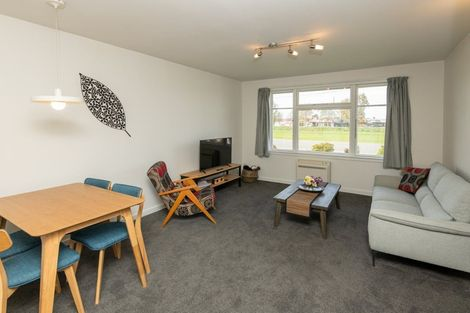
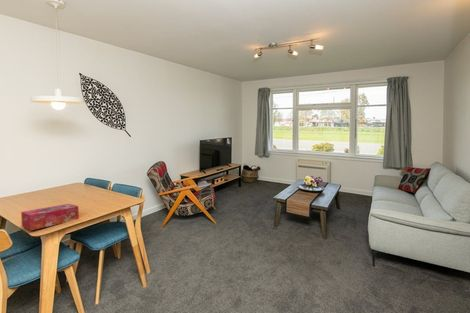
+ tissue box [20,203,80,231]
